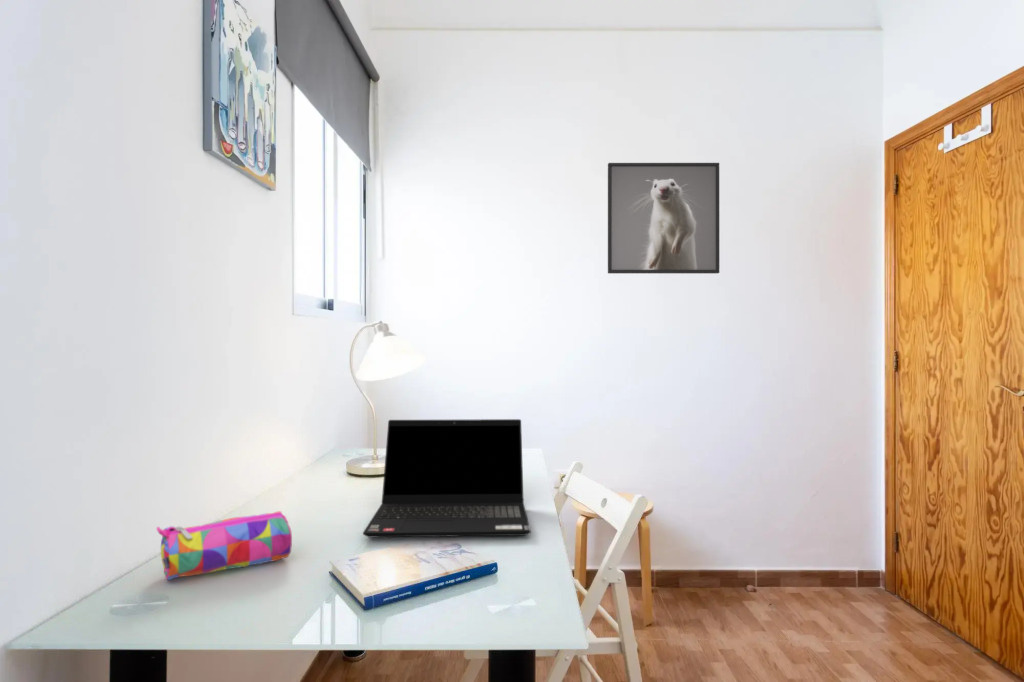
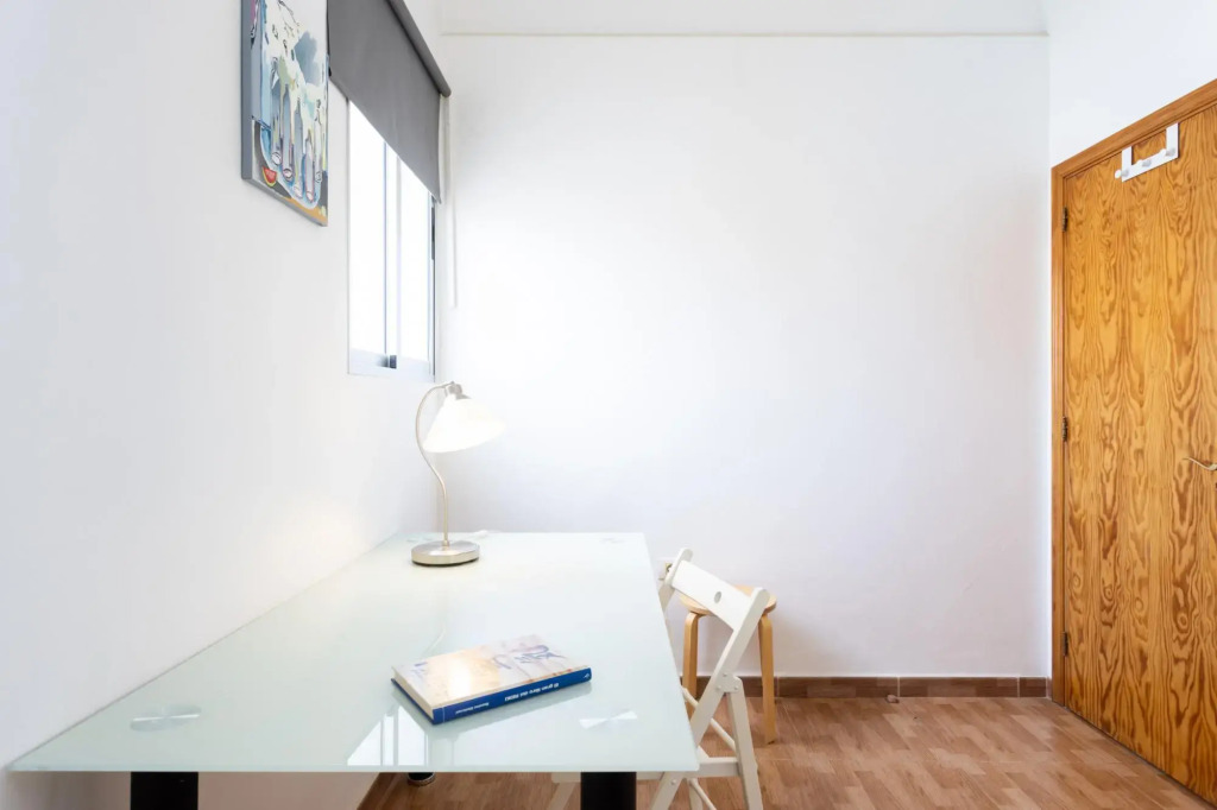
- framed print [607,162,720,275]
- pencil case [156,510,293,581]
- laptop computer [362,418,531,538]
